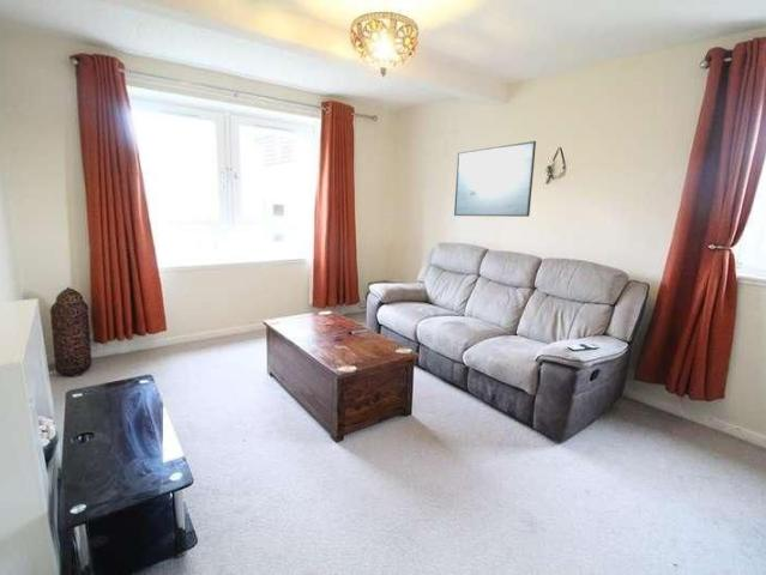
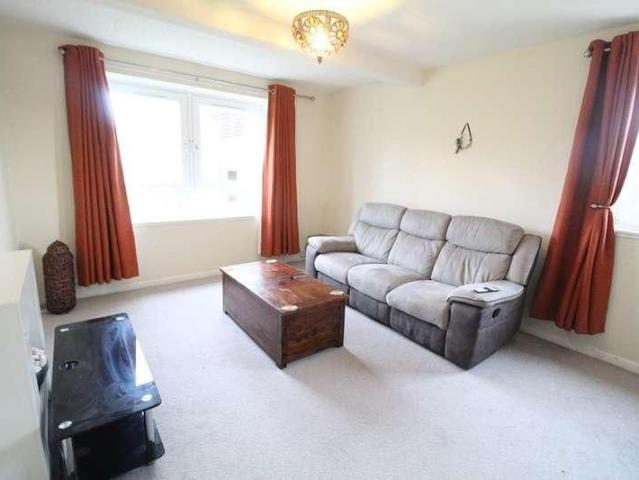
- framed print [453,140,537,218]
